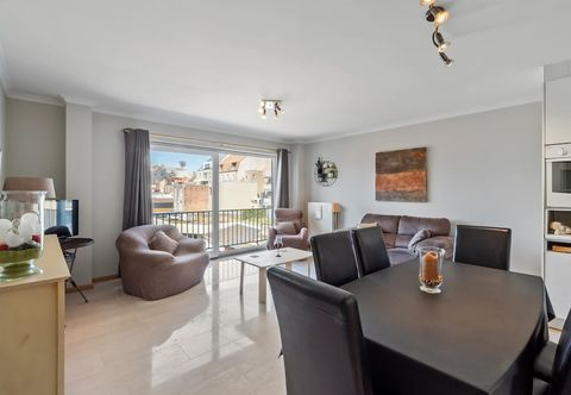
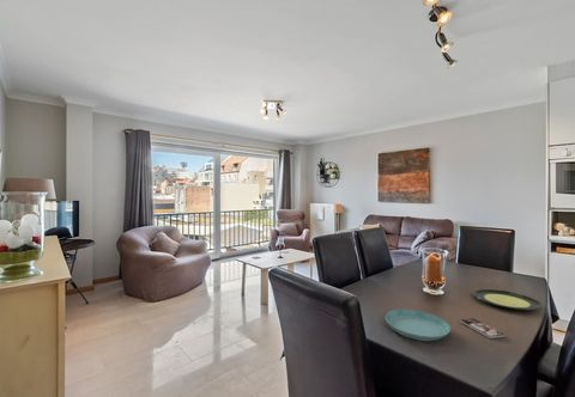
+ smartphone [459,317,506,340]
+ plate [473,288,544,311]
+ saucer [385,309,452,342]
